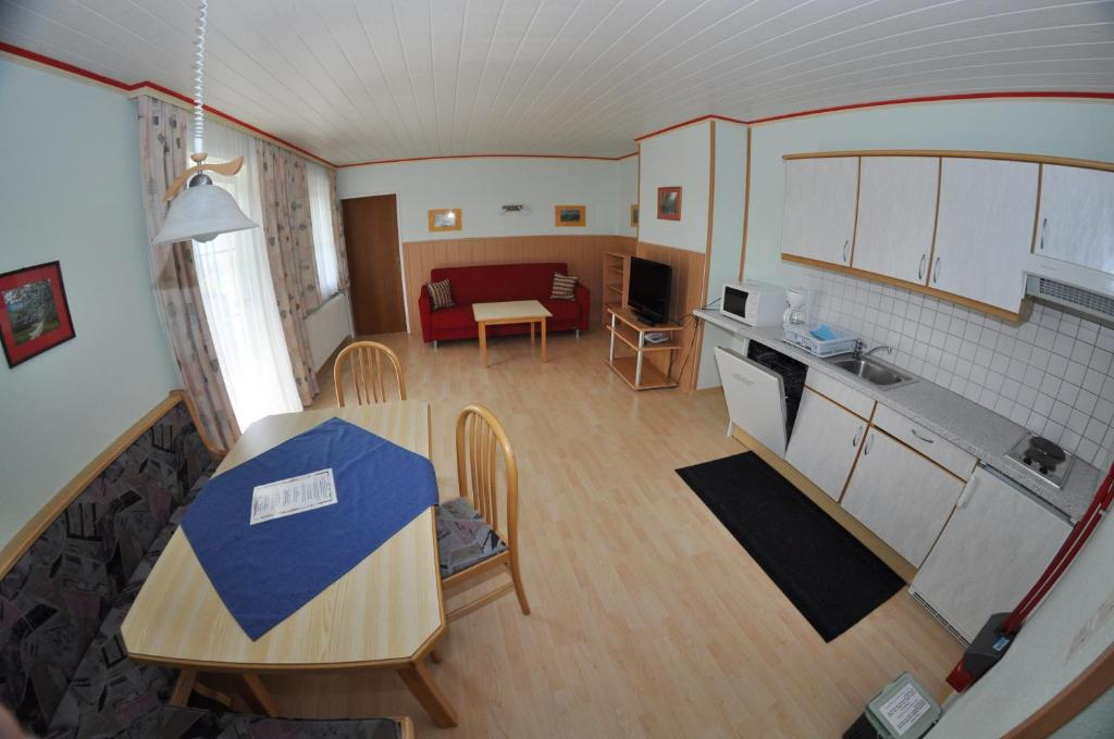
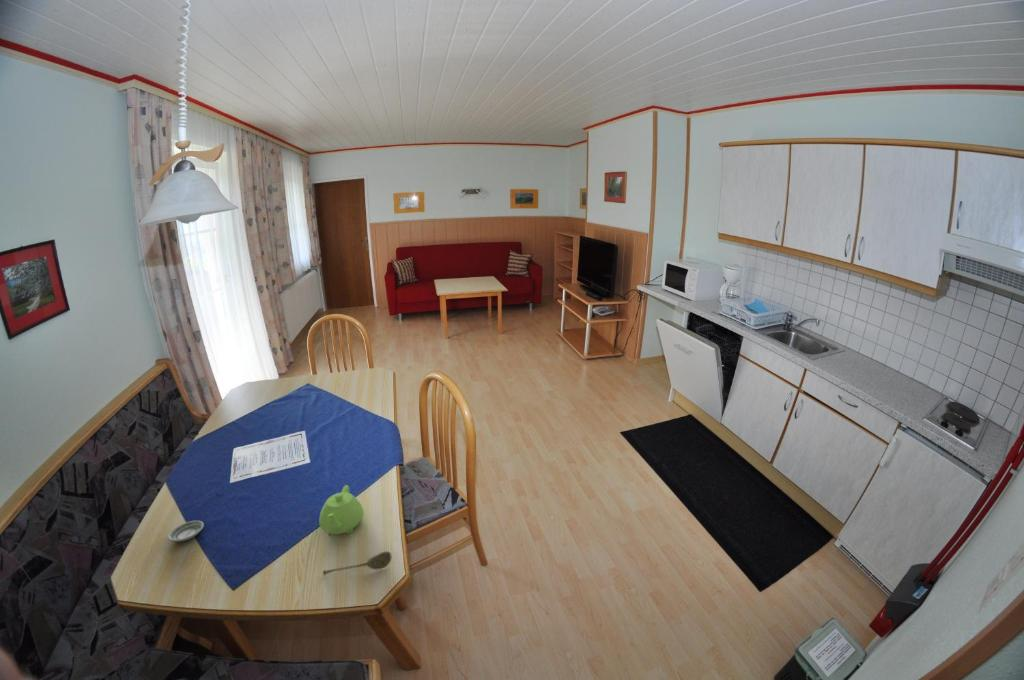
+ soupspoon [322,550,392,576]
+ saucer [167,520,205,543]
+ teapot [318,484,365,536]
